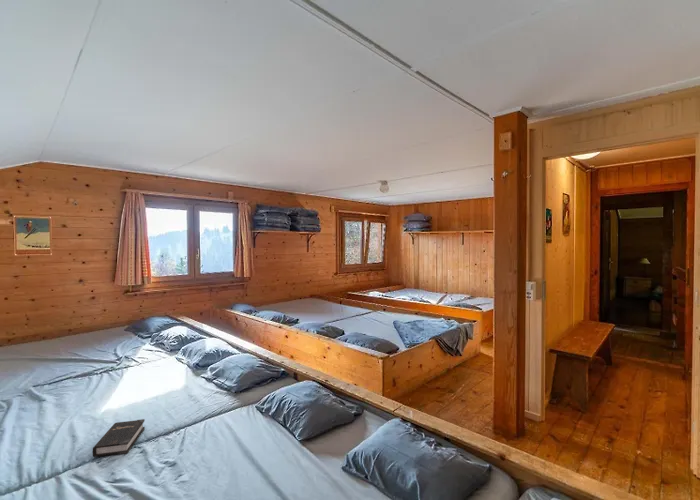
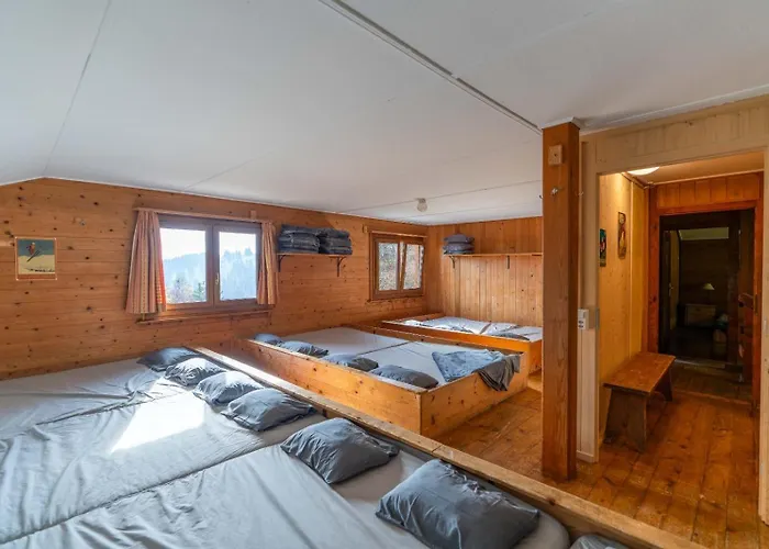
- hardback book [91,418,146,458]
